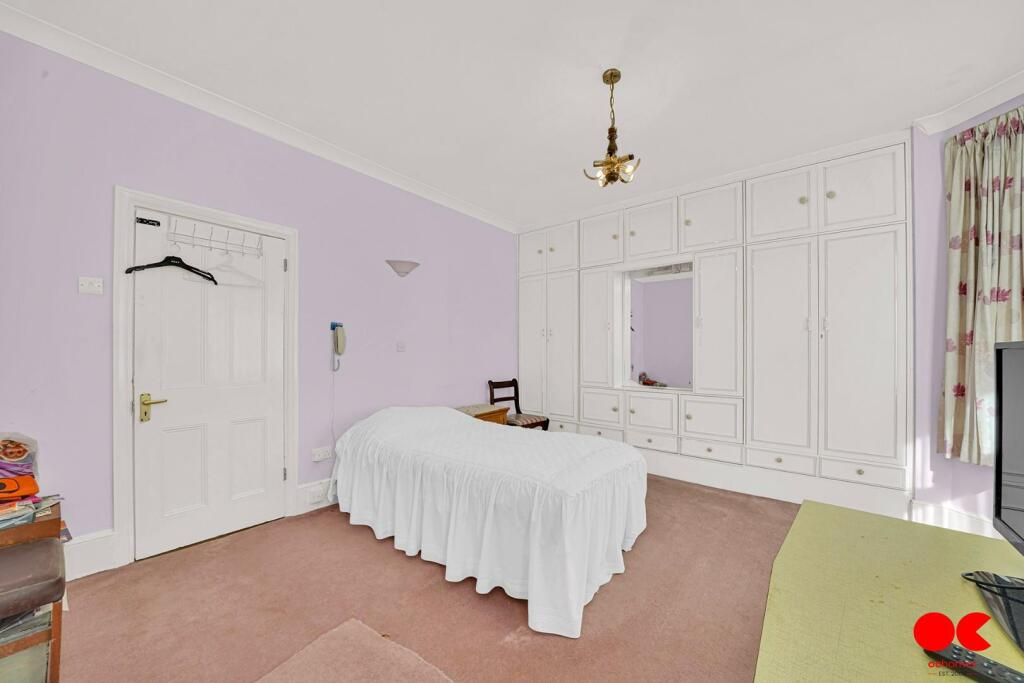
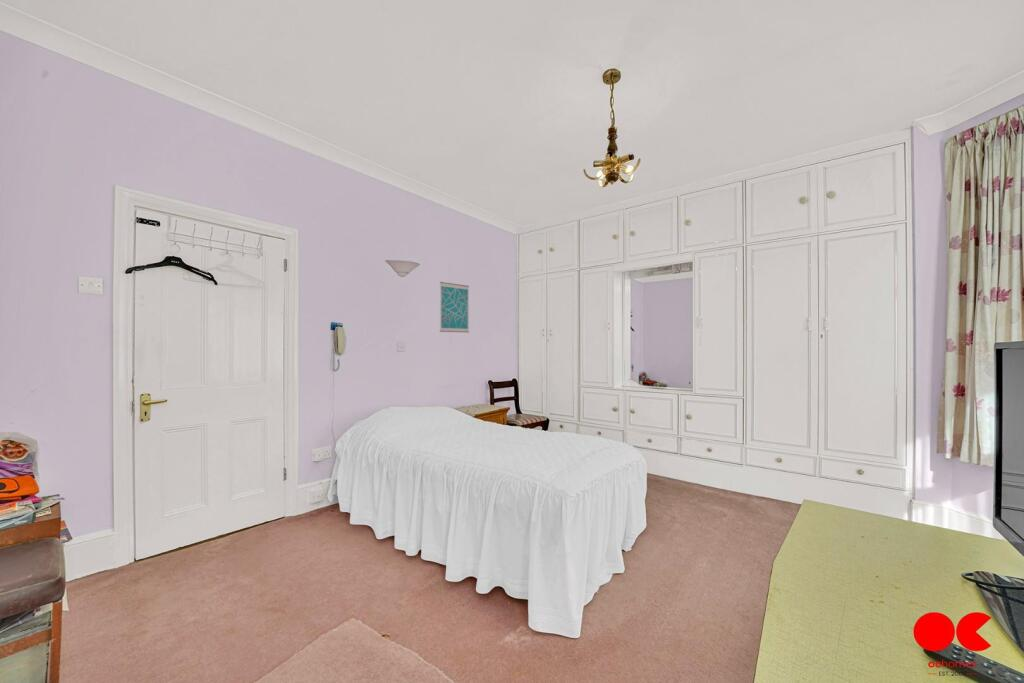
+ wall art [439,281,470,333]
